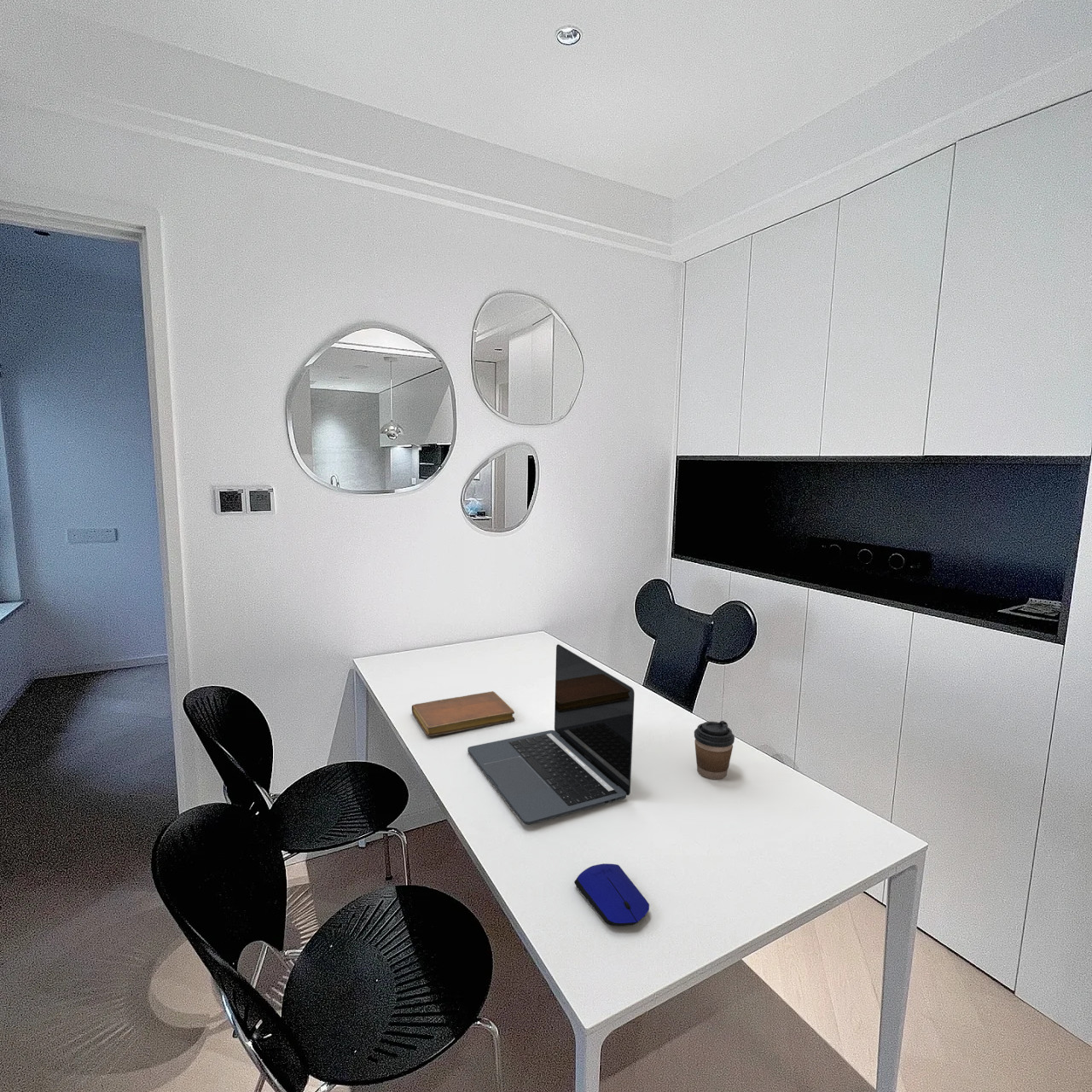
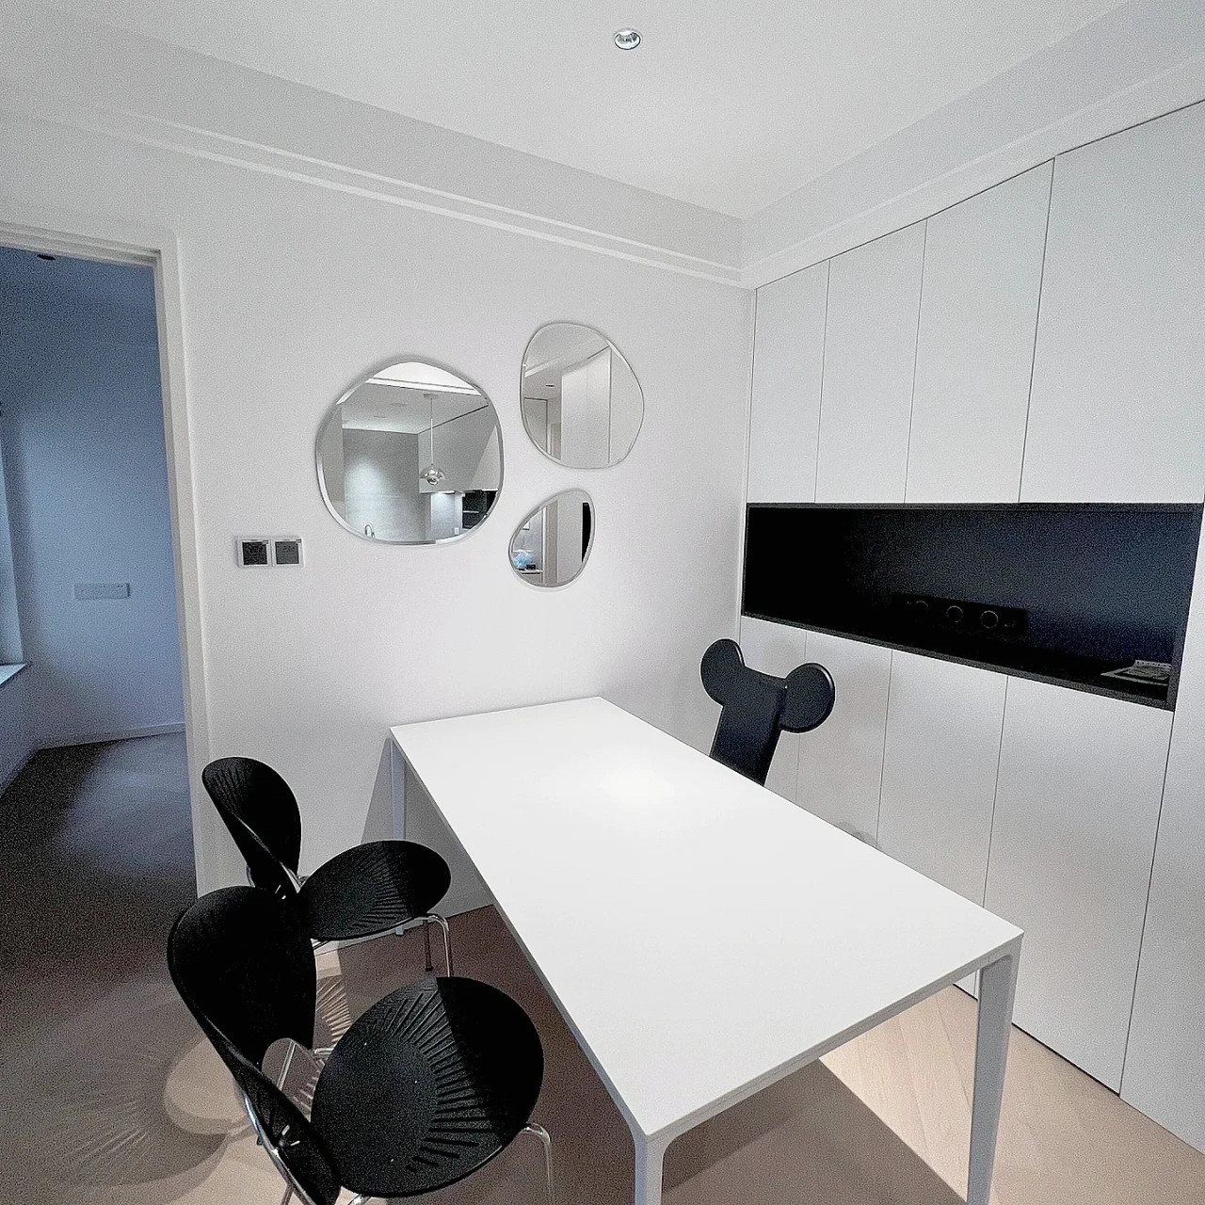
- coffee cup [694,720,735,780]
- laptop [467,643,635,826]
- notebook [411,691,515,737]
- computer mouse [573,863,650,926]
